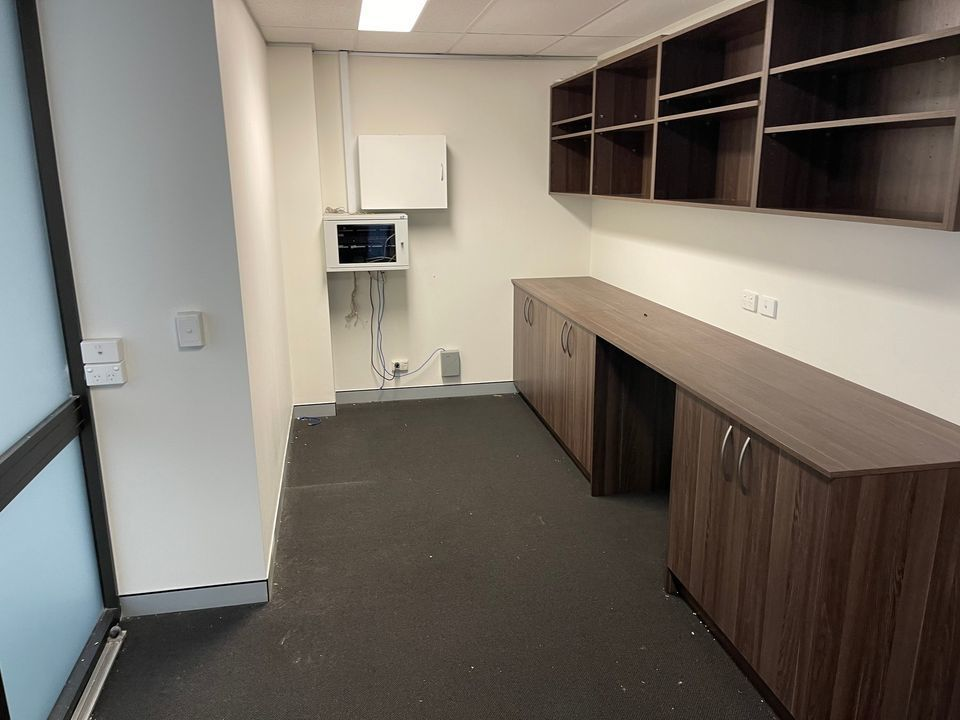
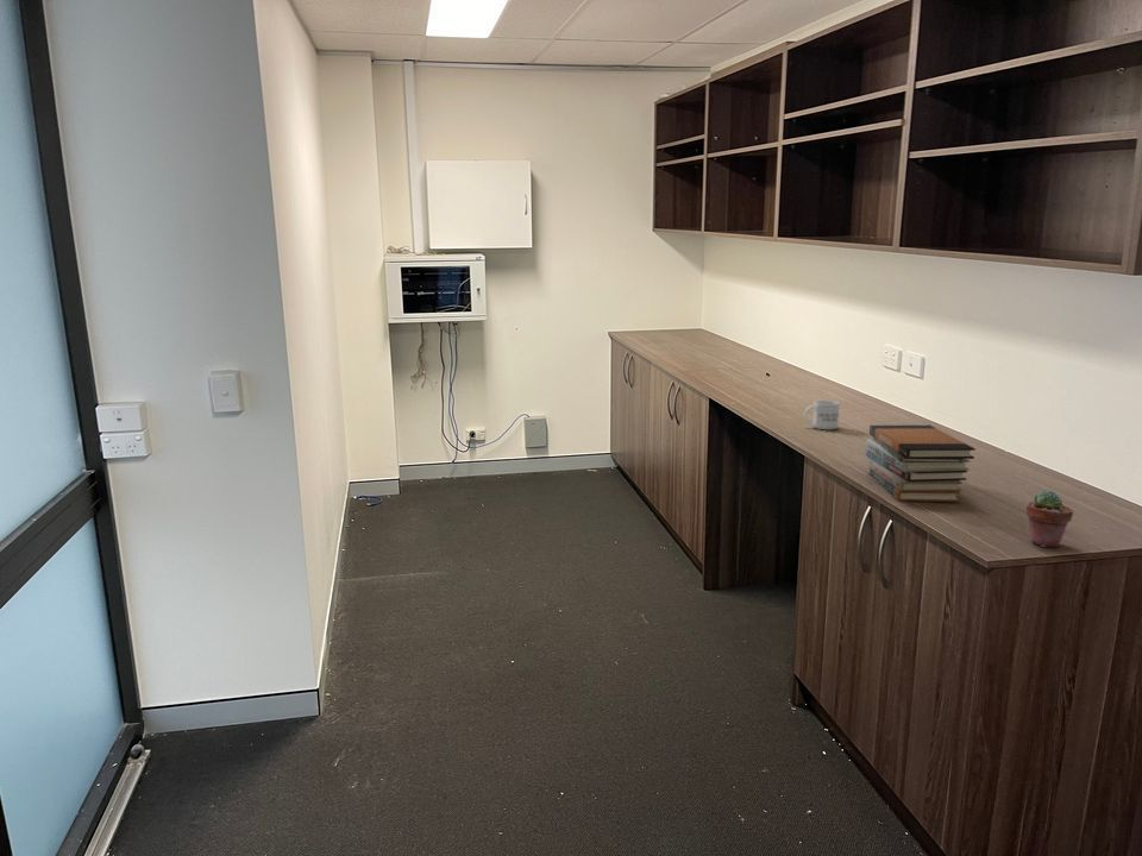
+ potted succulent [1025,489,1074,548]
+ book stack [865,424,977,503]
+ mug [803,399,841,430]
